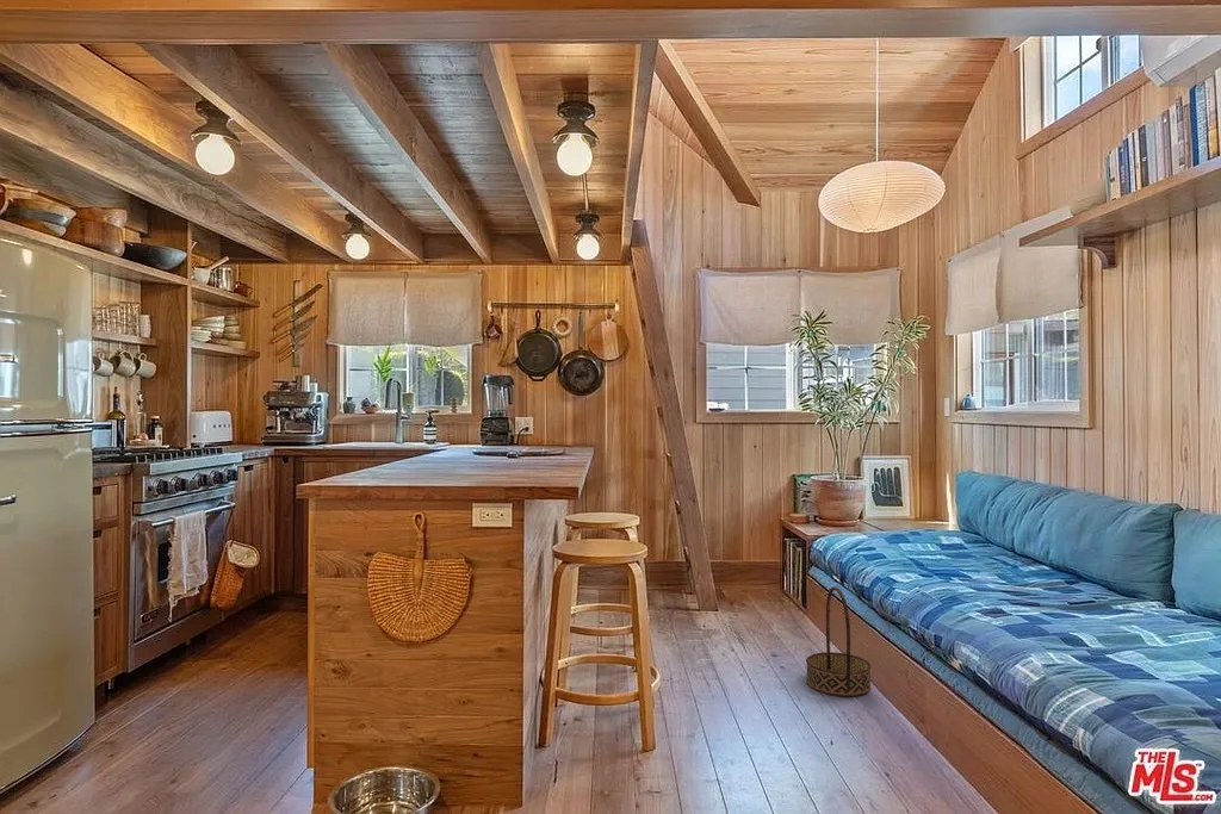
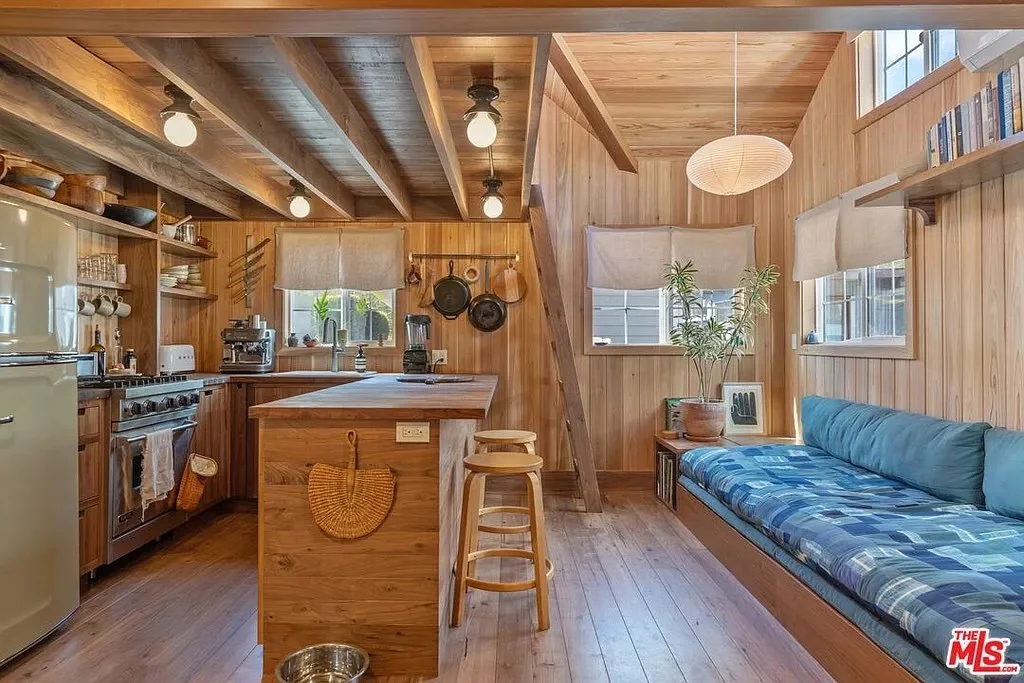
- basket [805,585,872,697]
